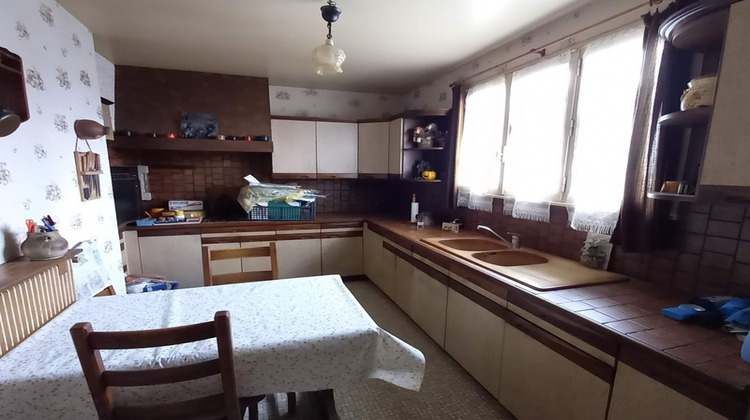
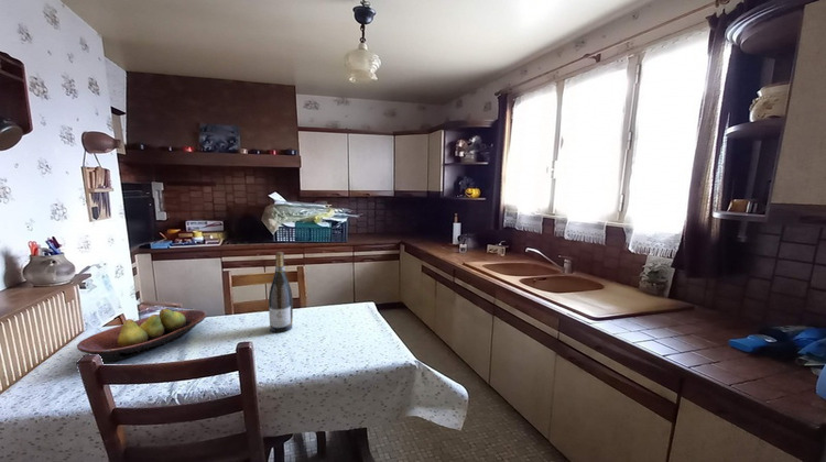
+ wine bottle [268,251,294,333]
+ fruit bowl [76,308,208,362]
